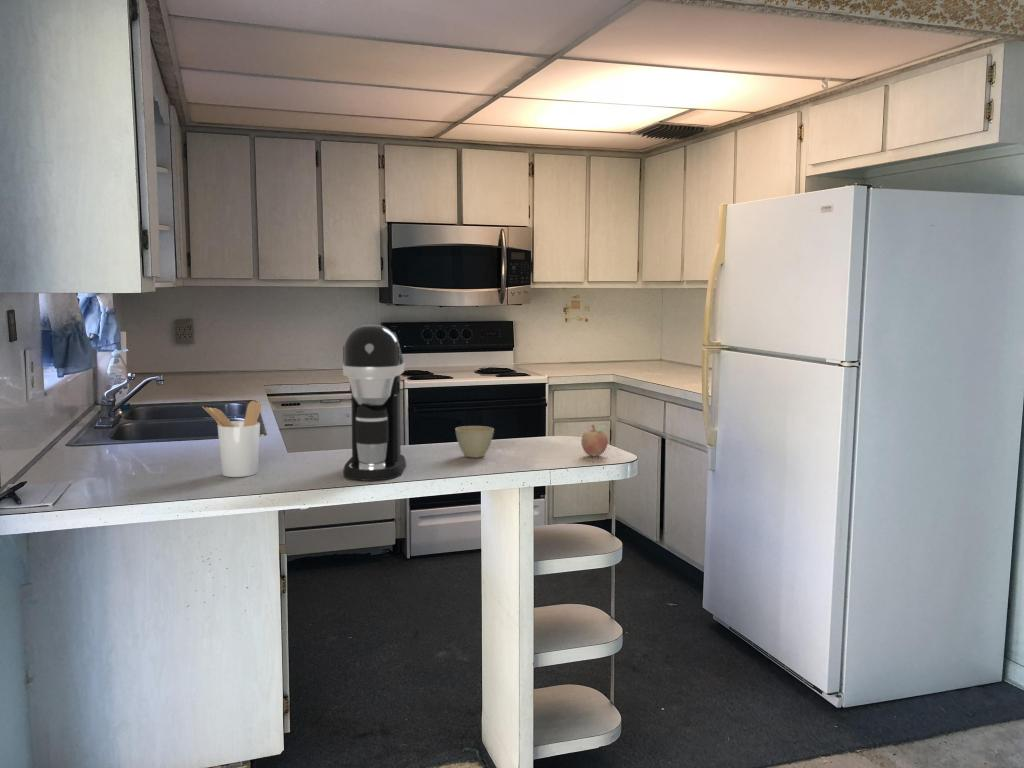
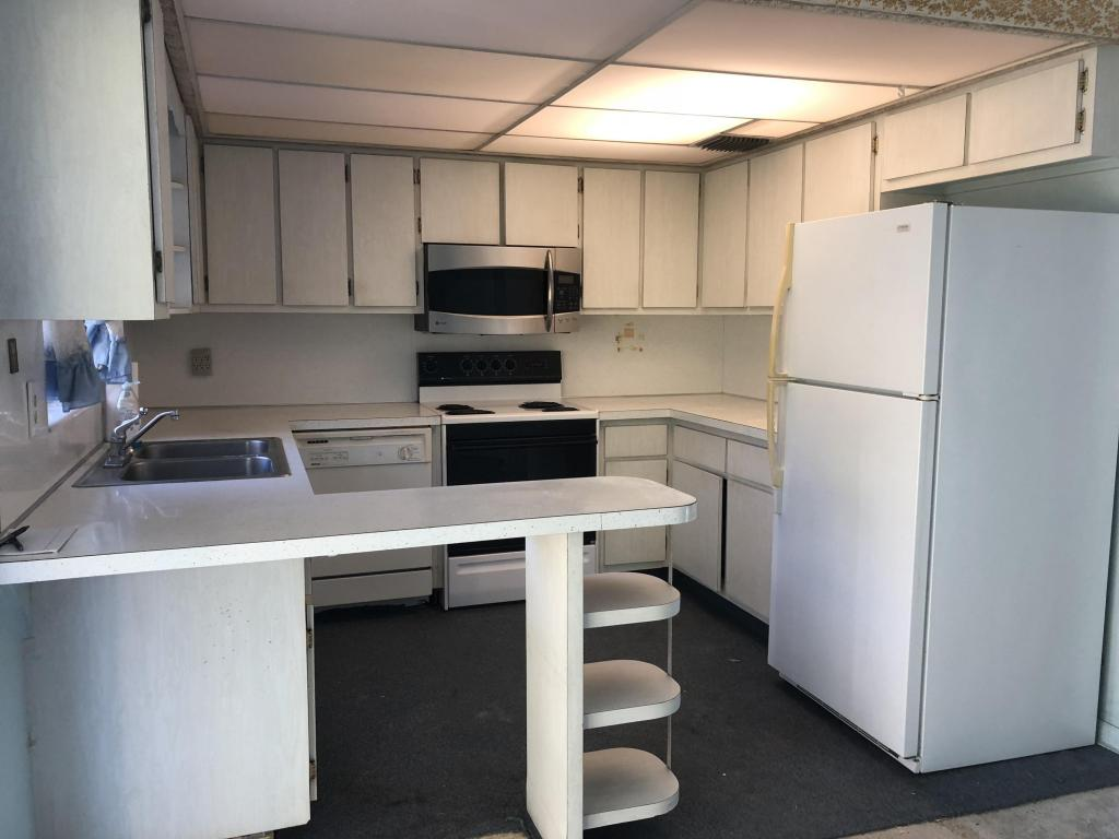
- coffee maker [342,324,407,482]
- fruit [580,424,609,457]
- flower pot [454,425,495,458]
- utensil holder [201,400,263,478]
